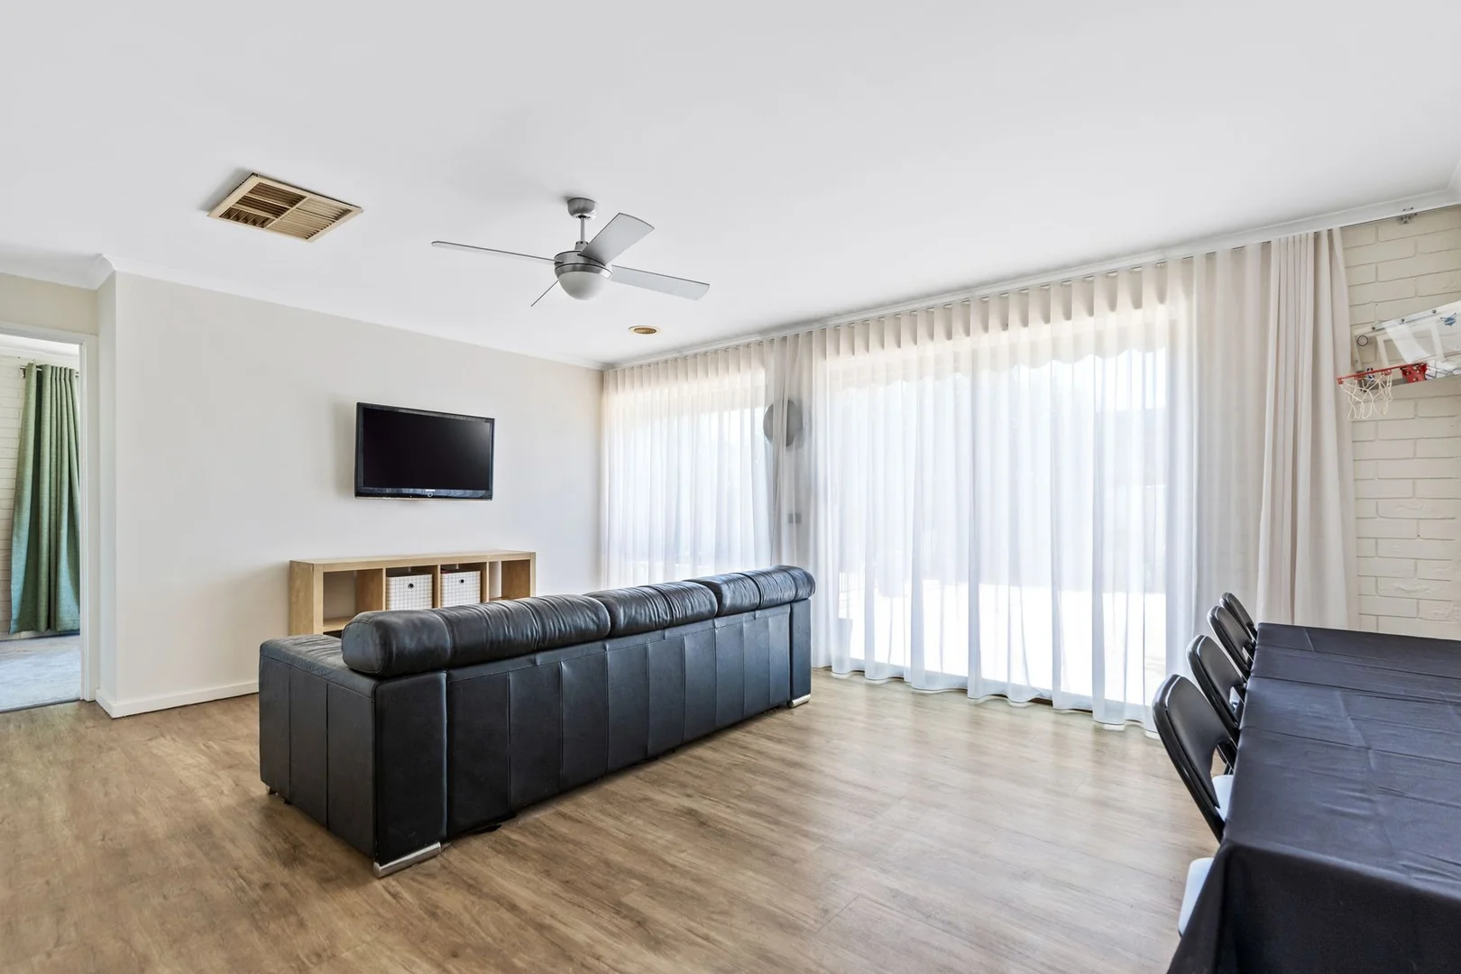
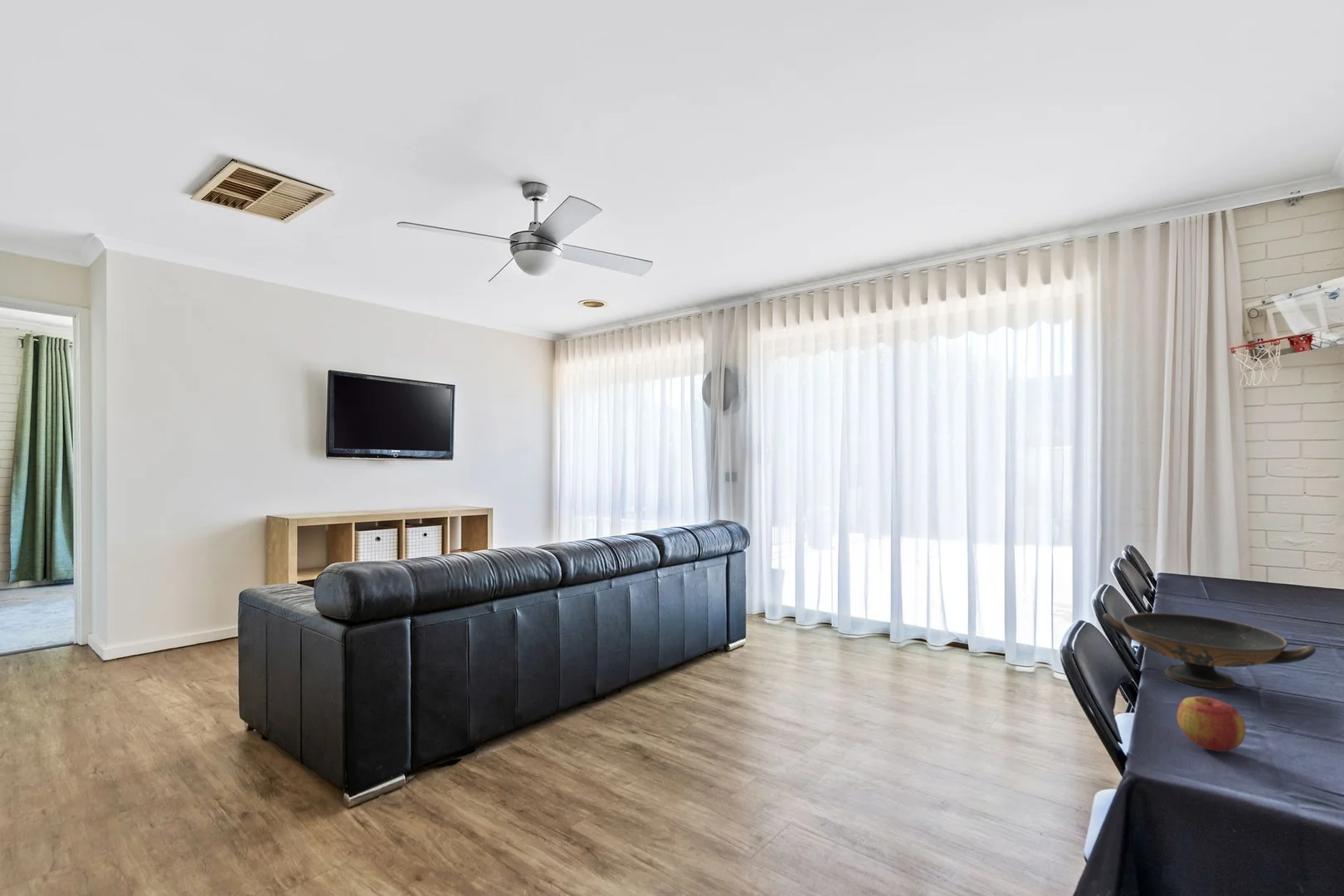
+ decorative bowl [1102,611,1317,689]
+ apple [1176,696,1246,752]
